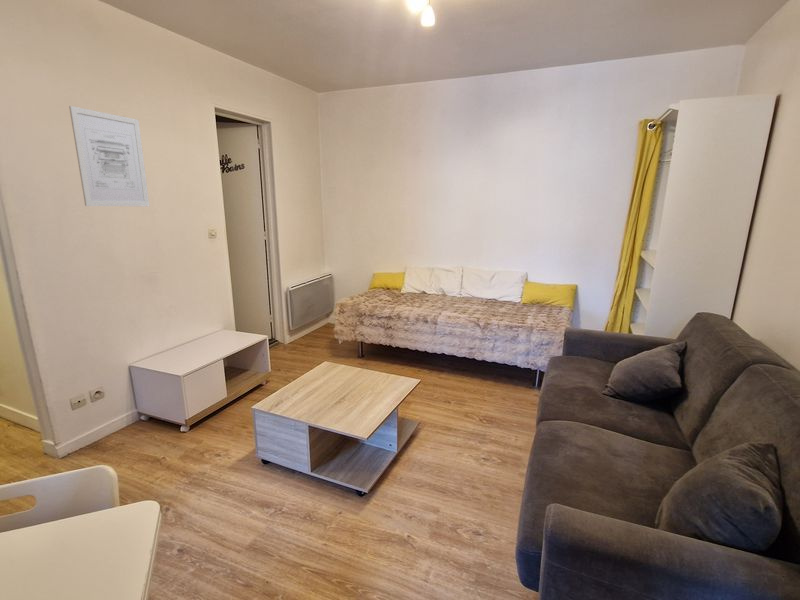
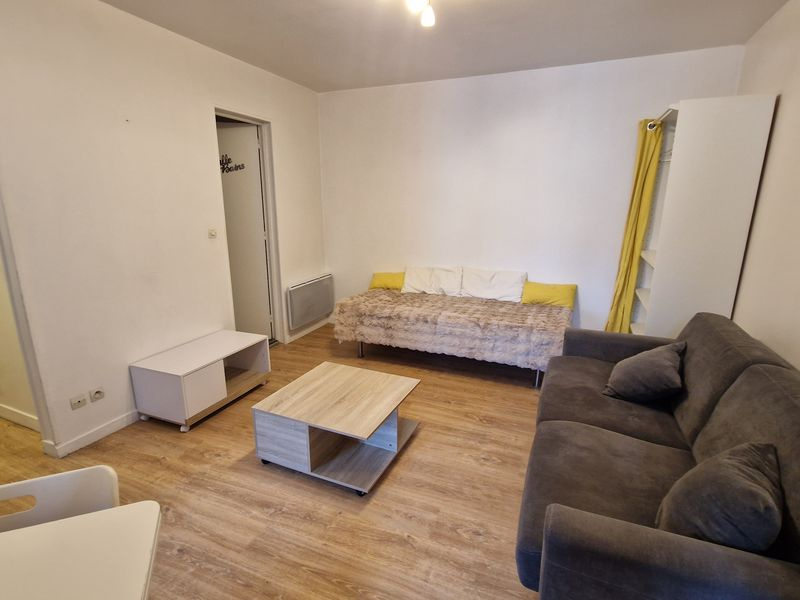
- wall art [68,105,150,207]
